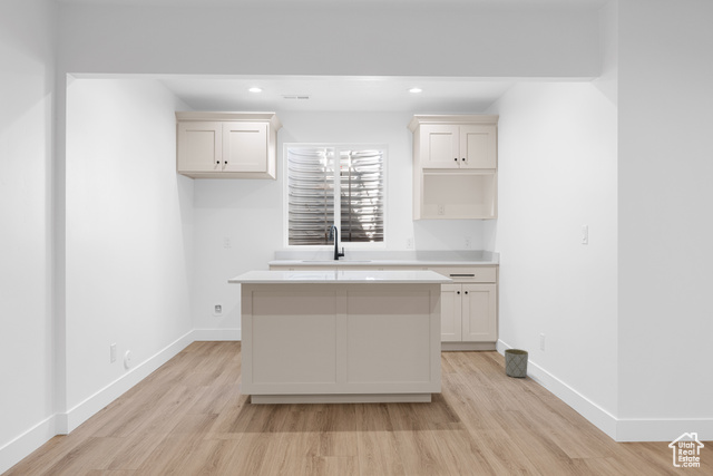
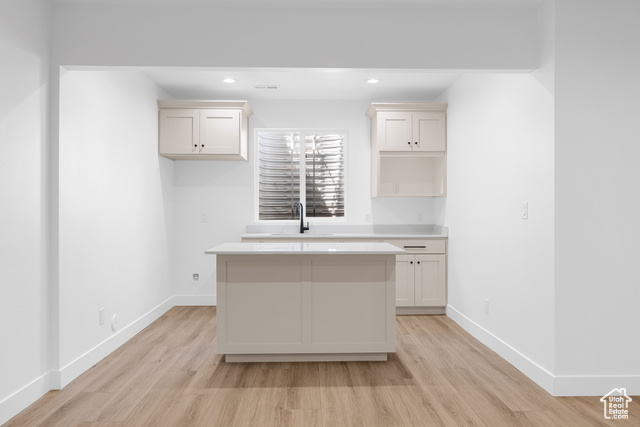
- planter [504,348,529,378]
